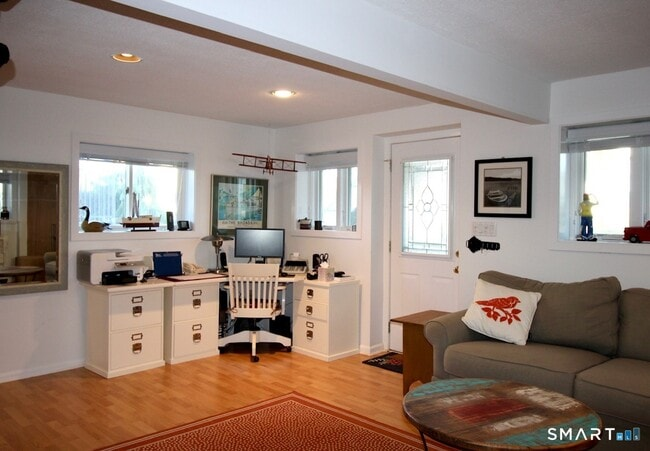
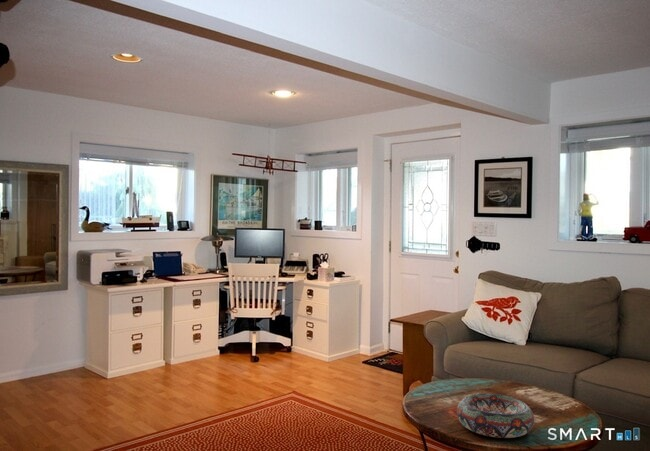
+ decorative bowl [456,393,535,439]
